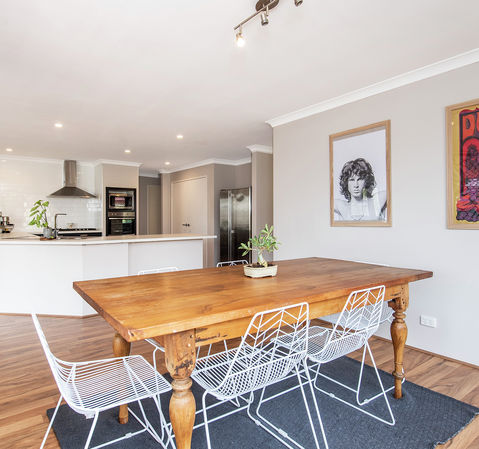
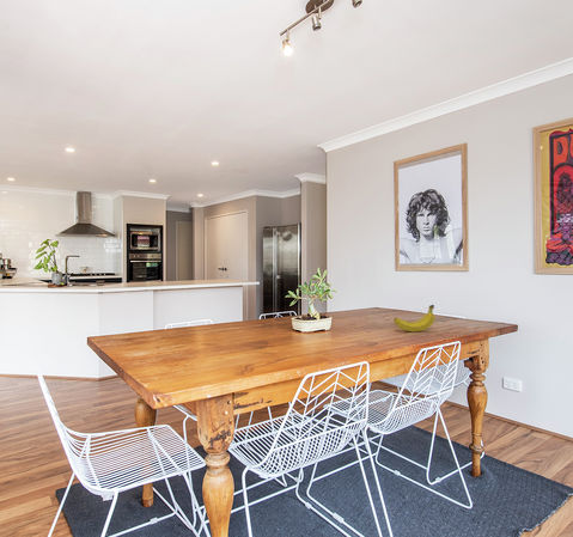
+ fruit [392,304,435,332]
